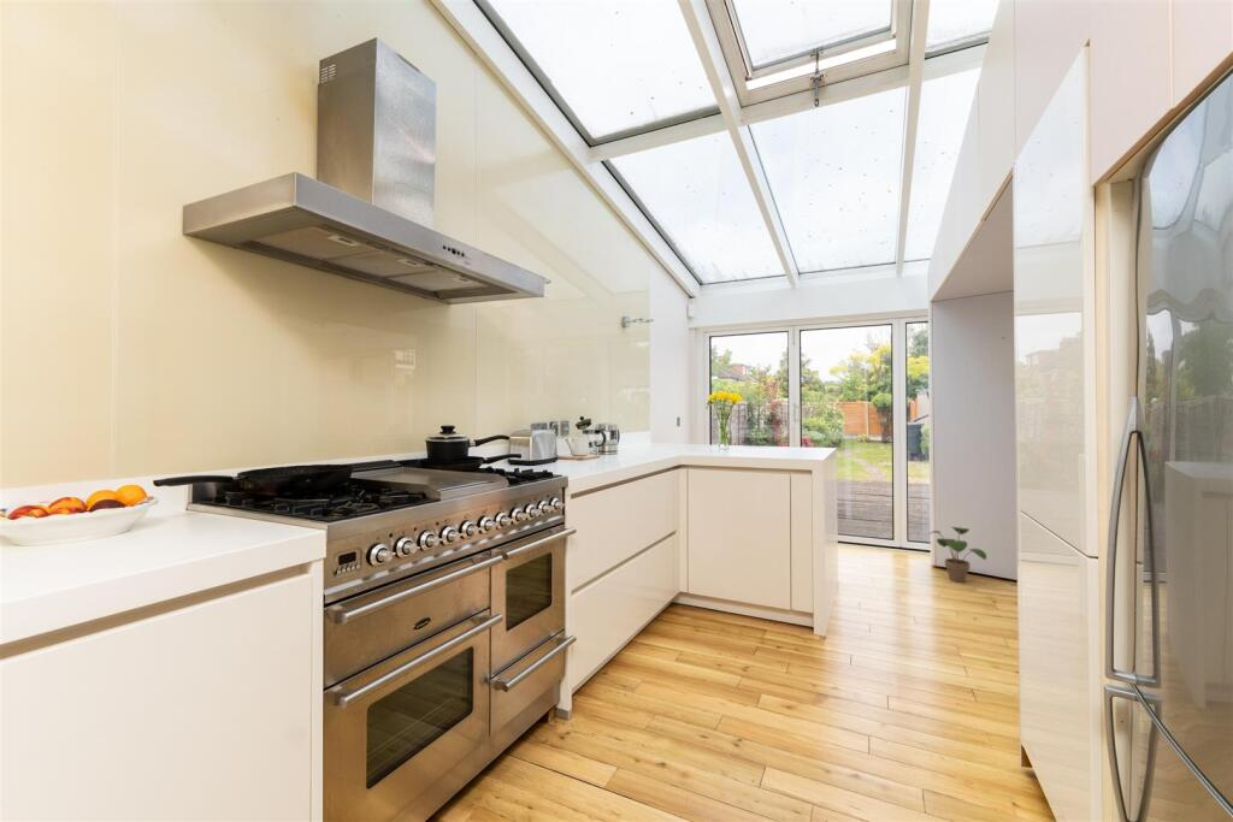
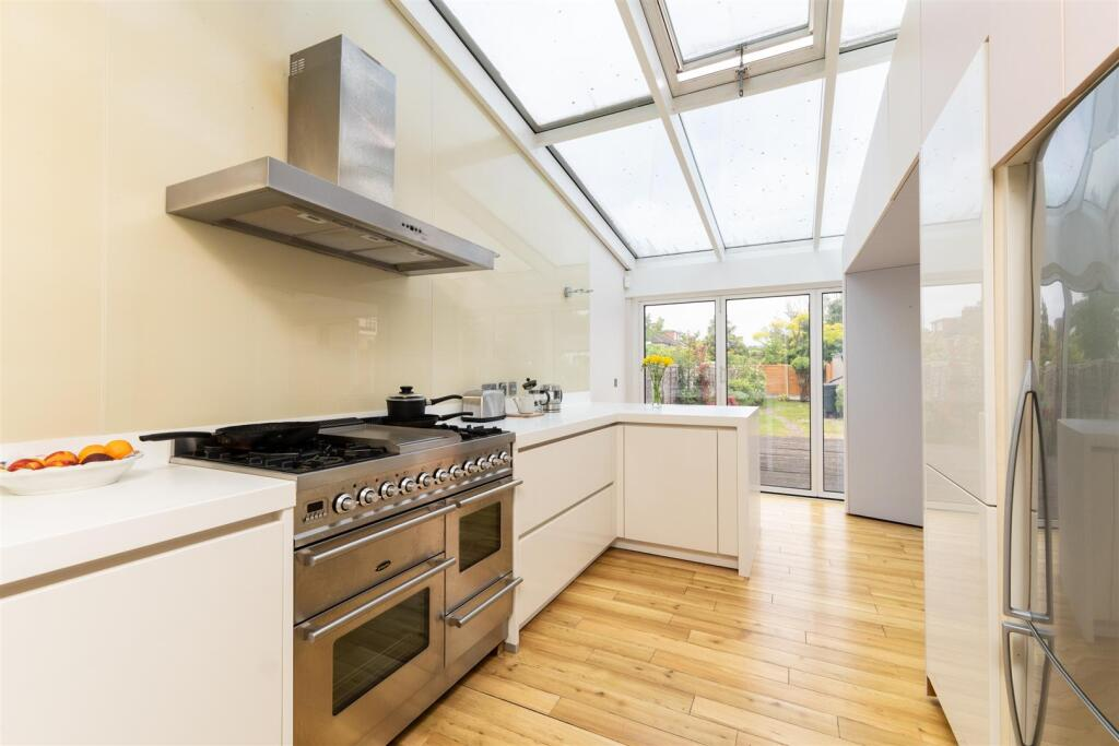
- potted plant [930,526,987,584]
